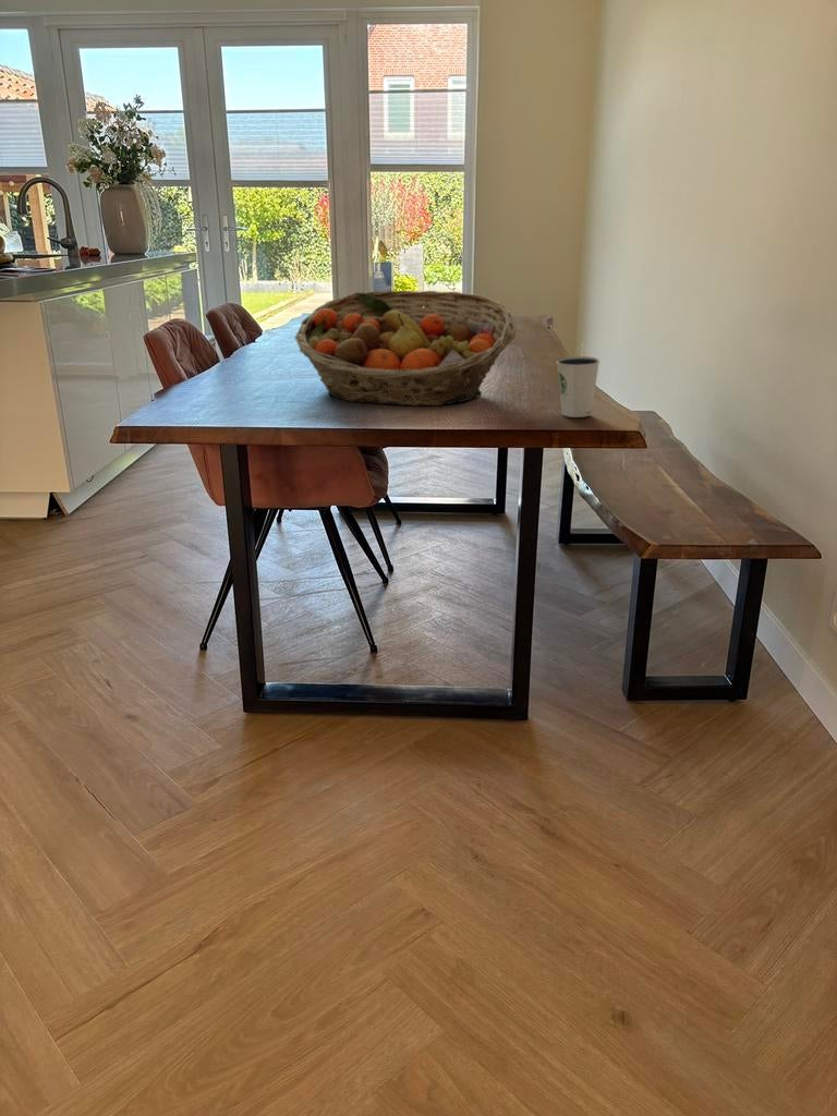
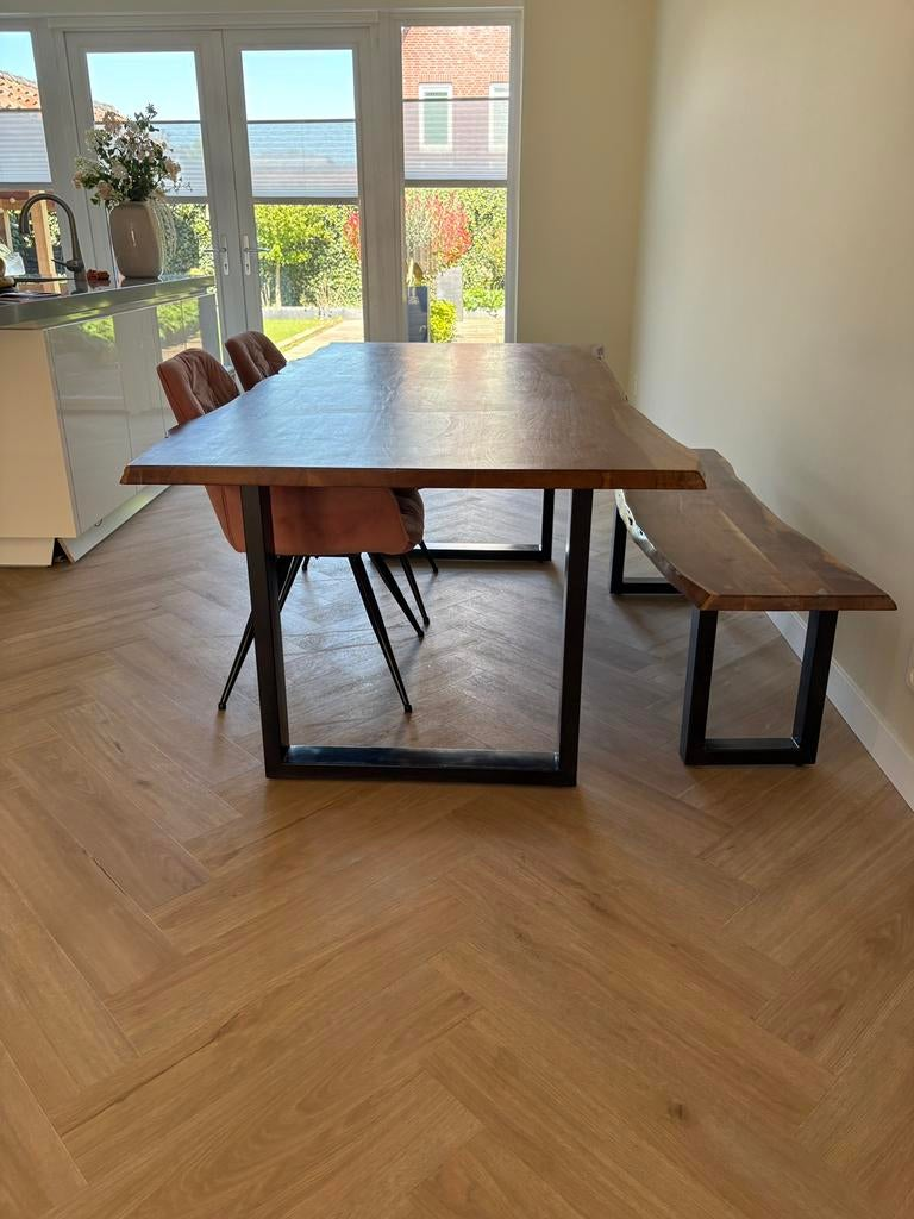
- dixie cup [555,355,601,418]
- fruit basket [294,290,517,408]
